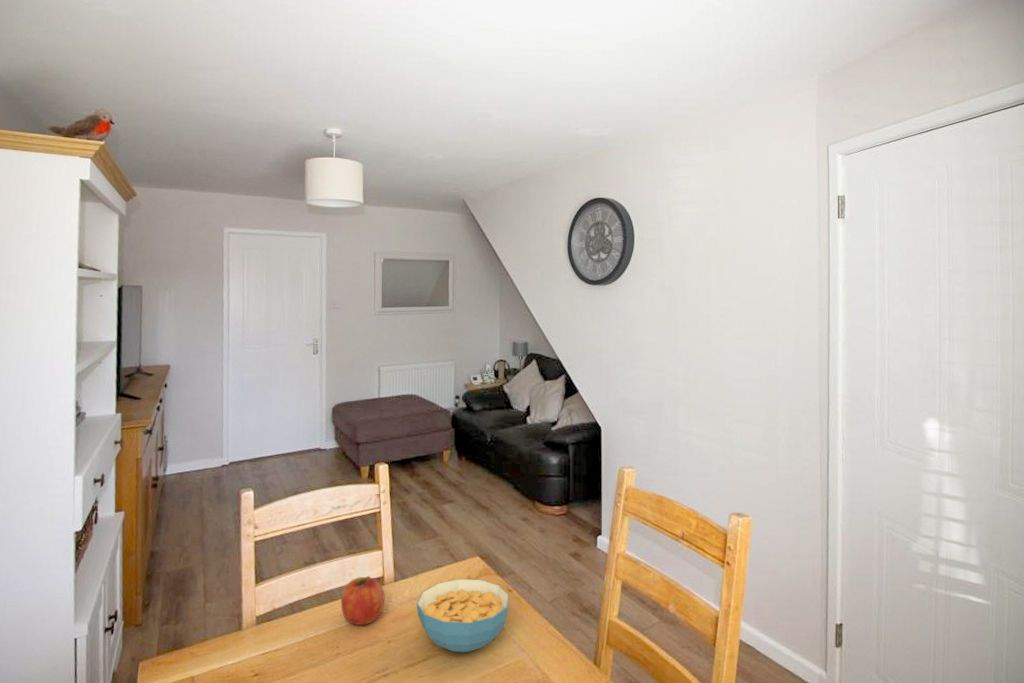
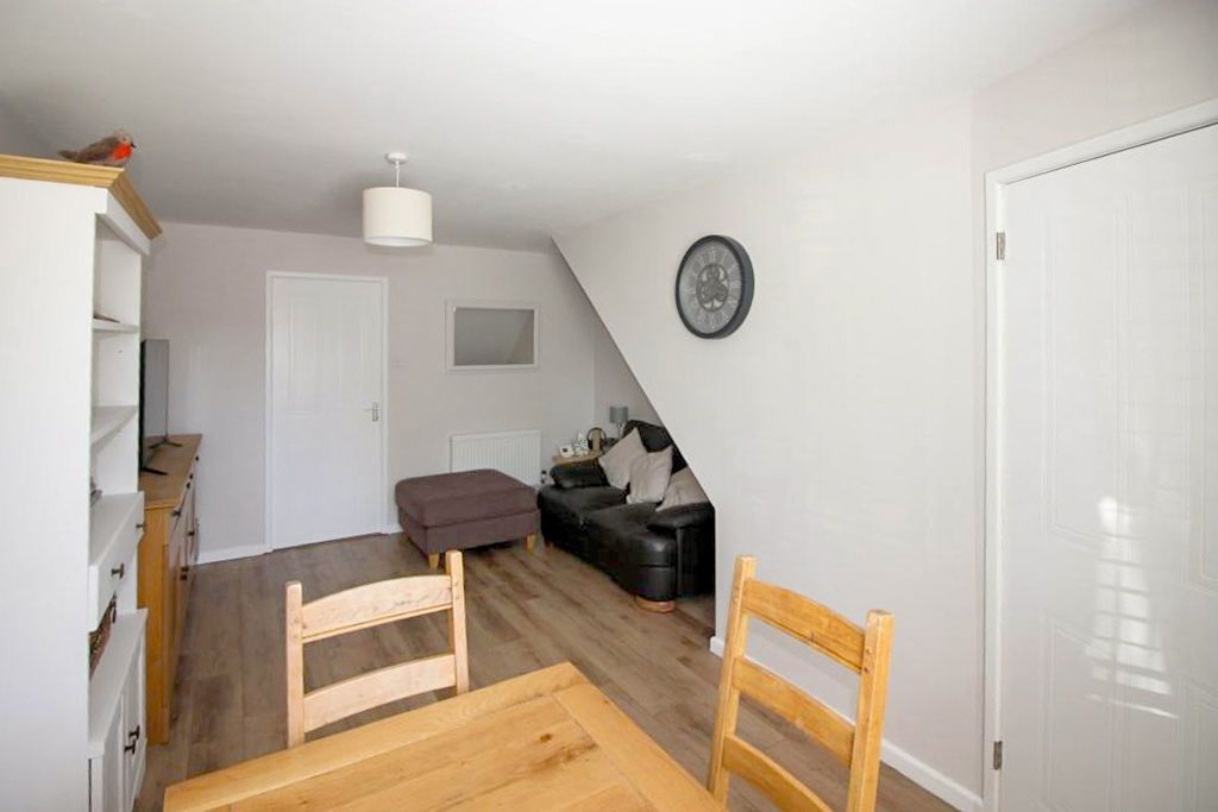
- fruit [340,575,385,626]
- cereal bowl [416,578,510,653]
